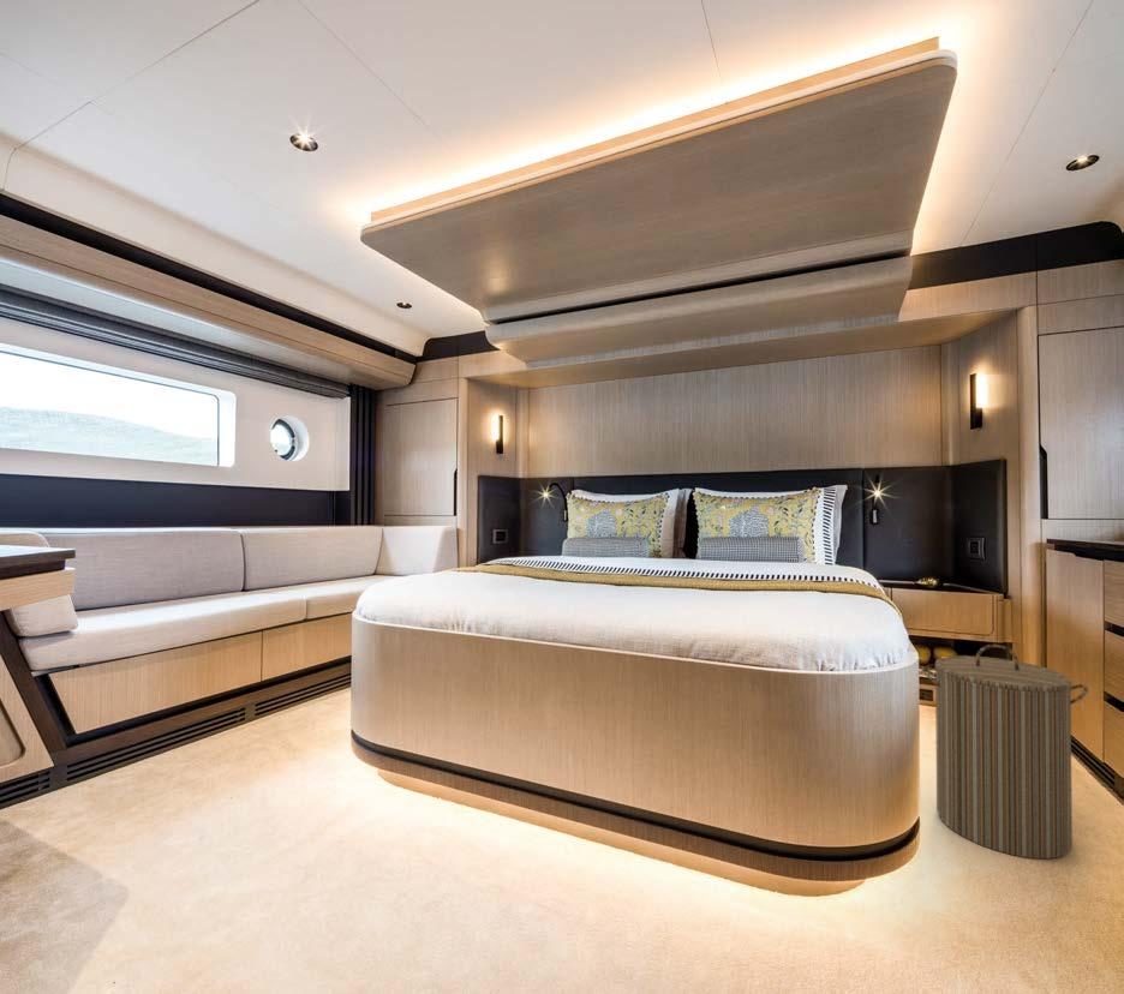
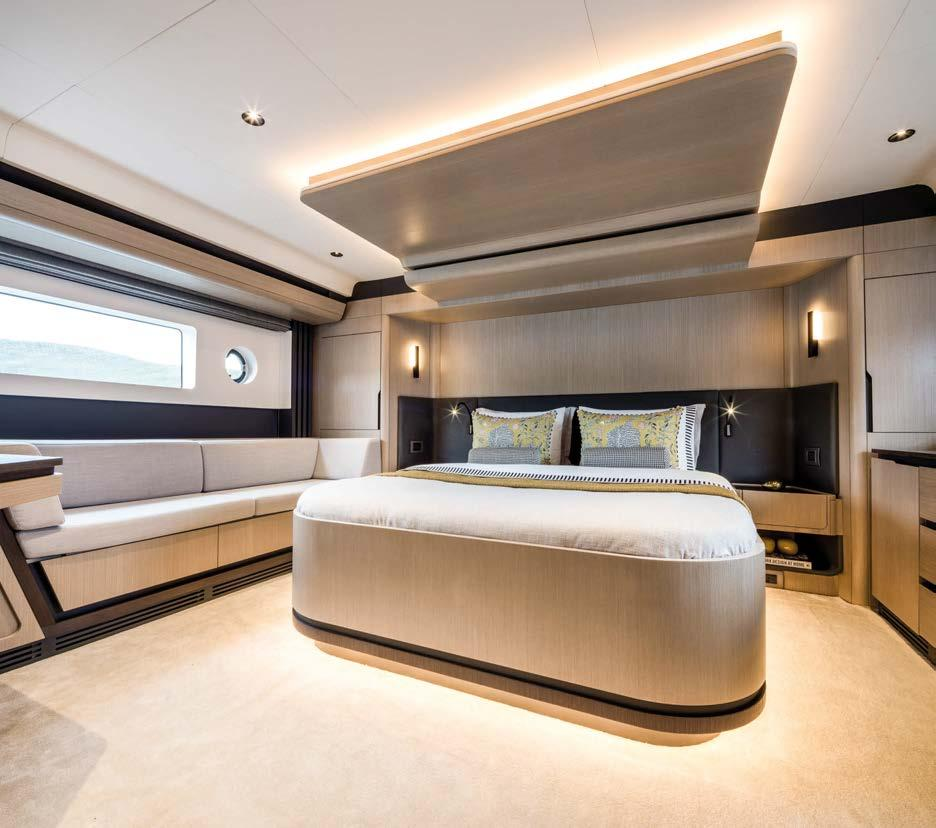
- laundry hamper [920,643,1089,861]
